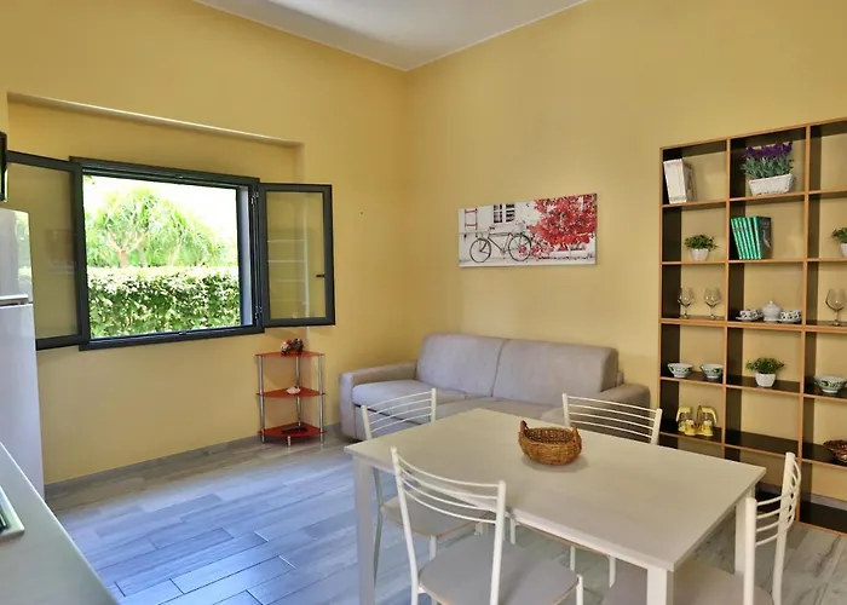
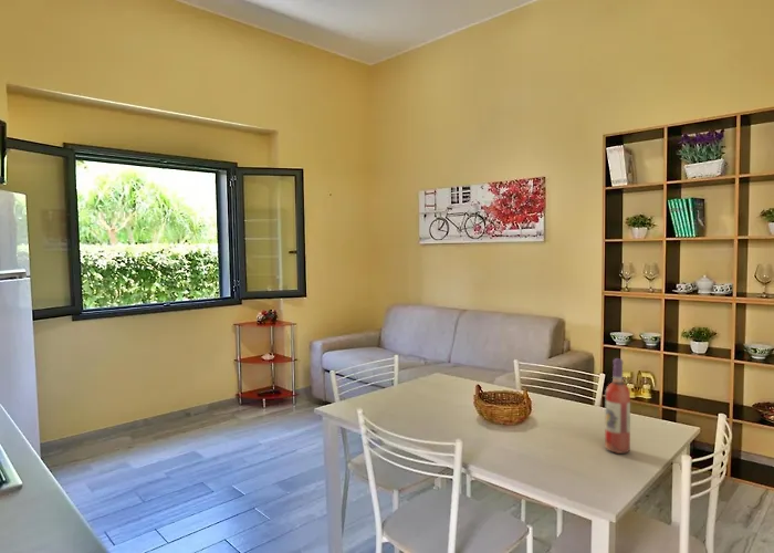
+ wine bottle [604,357,631,455]
